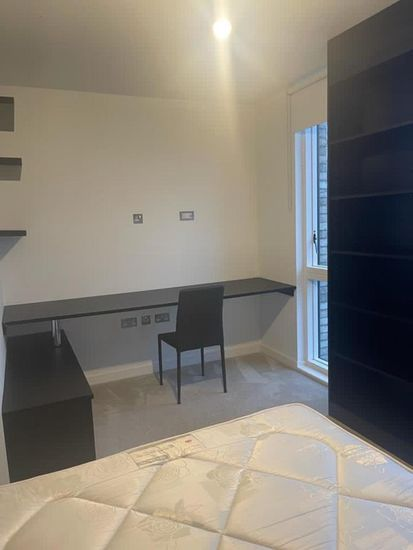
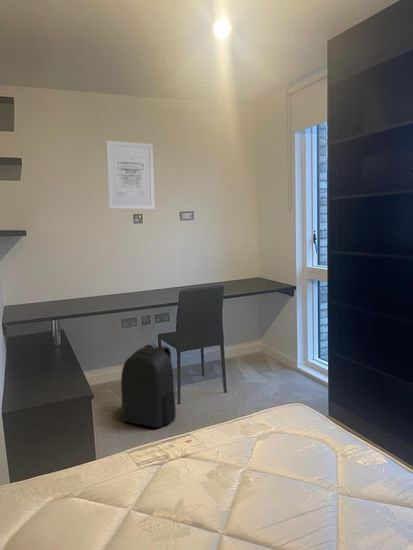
+ backpack [120,342,177,428]
+ wall art [105,140,156,210]
